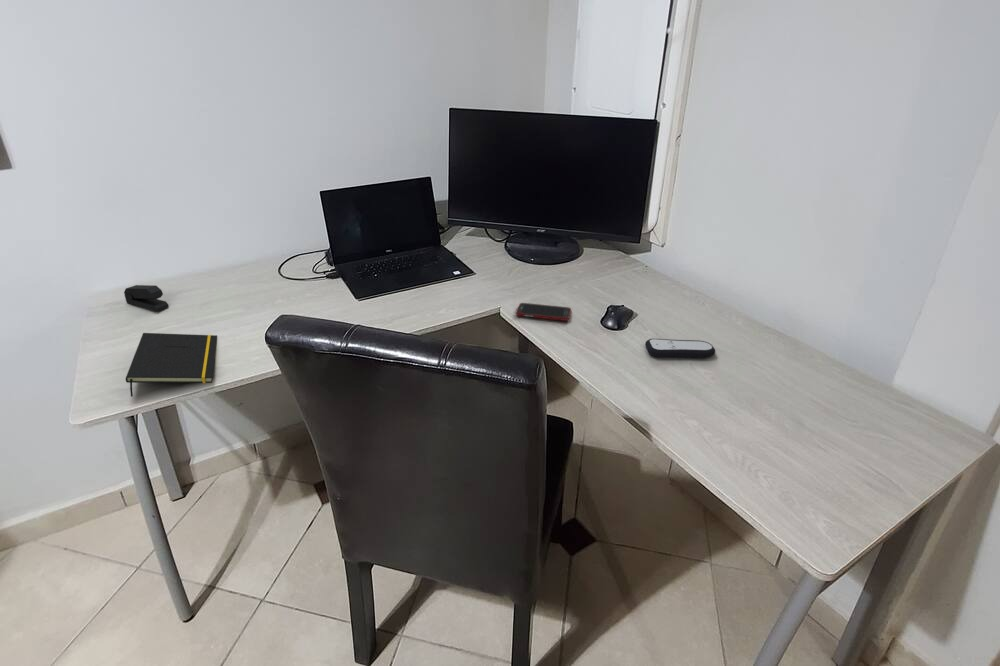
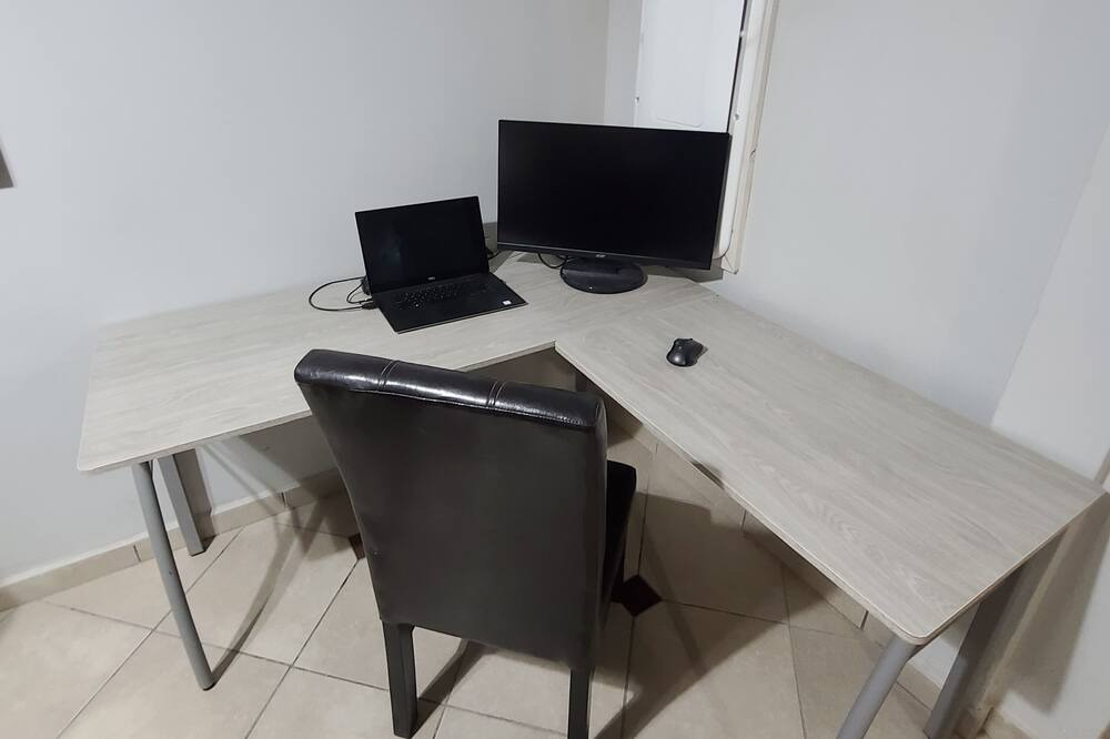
- cell phone [515,302,572,322]
- stapler [123,284,170,312]
- remote control [644,338,716,359]
- notepad [125,332,218,398]
